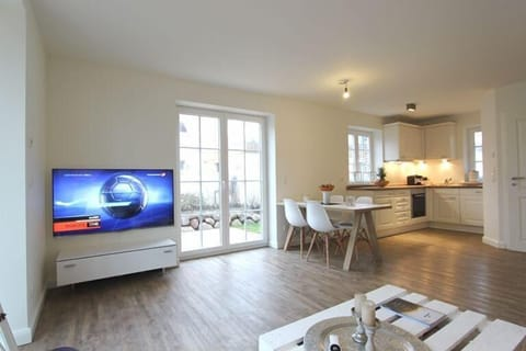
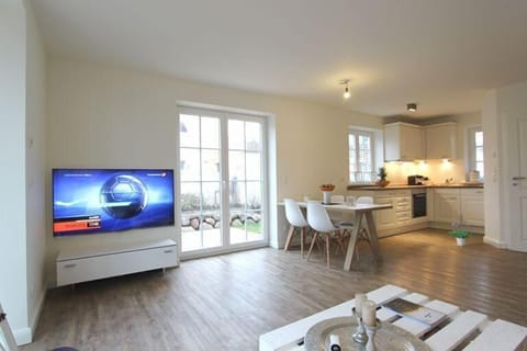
+ potted plant [447,213,475,247]
